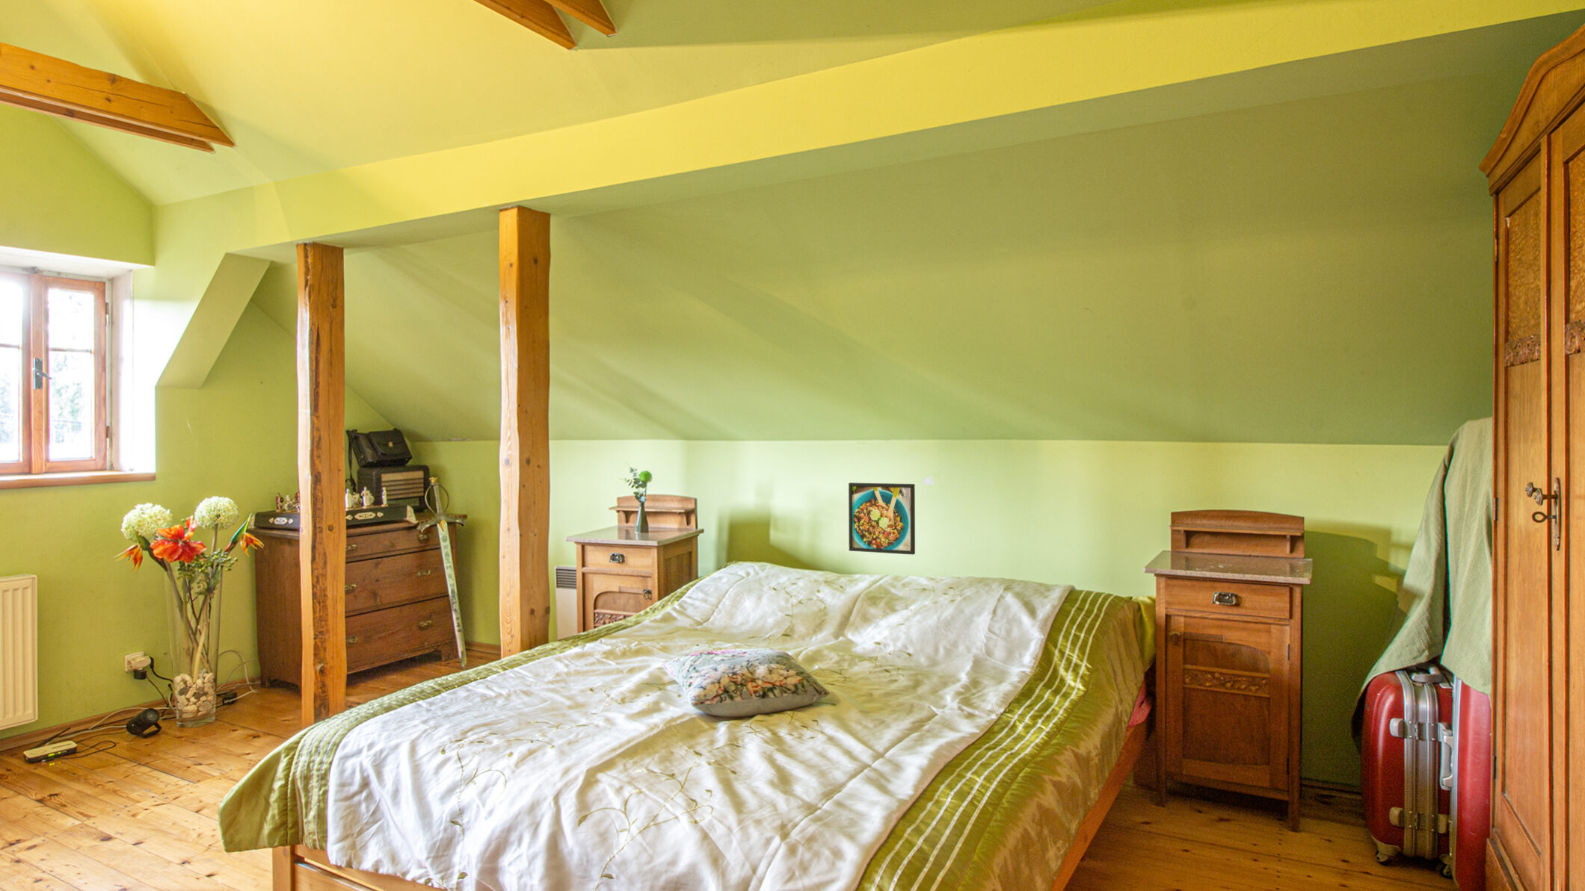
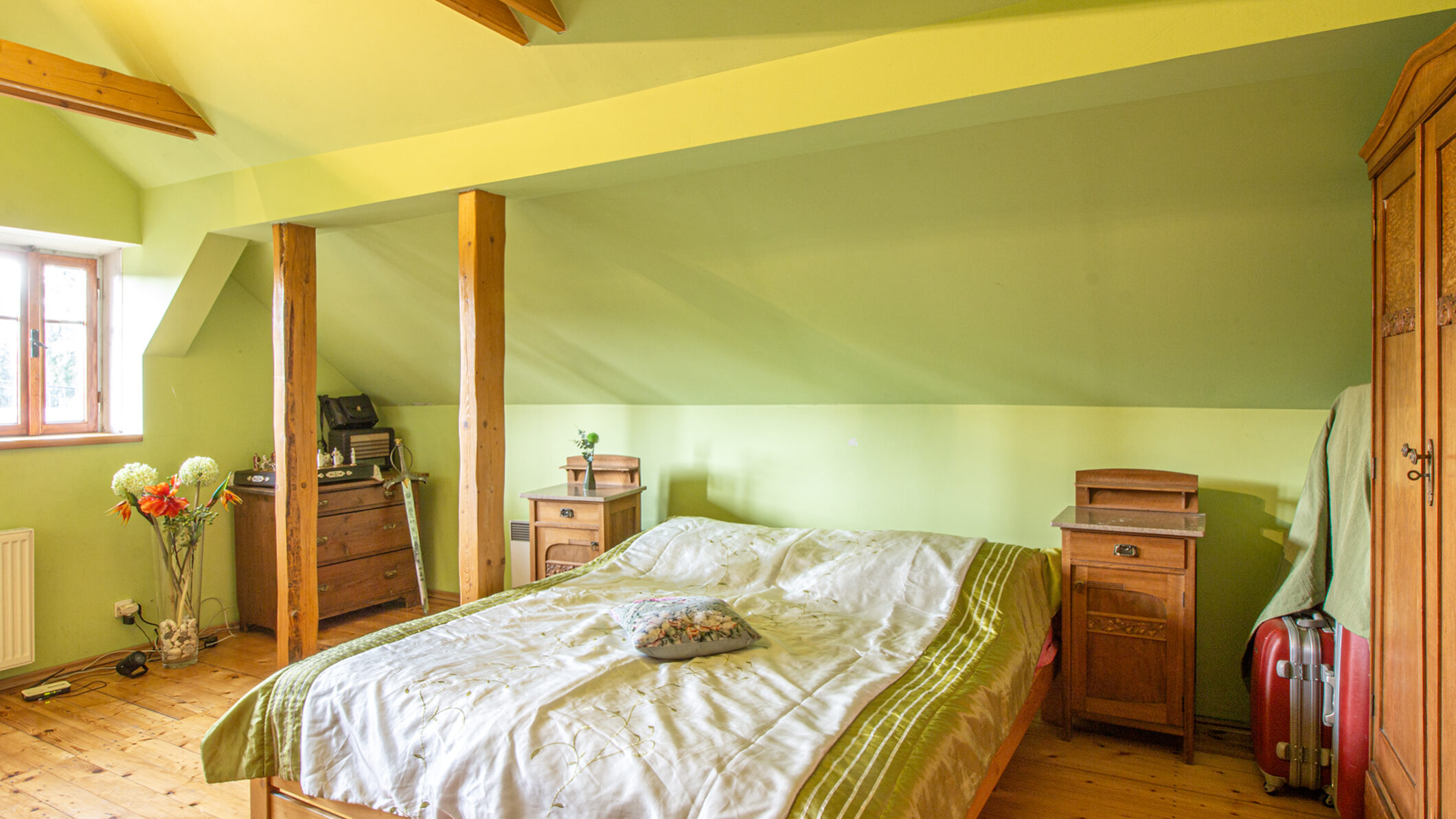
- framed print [848,482,916,556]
